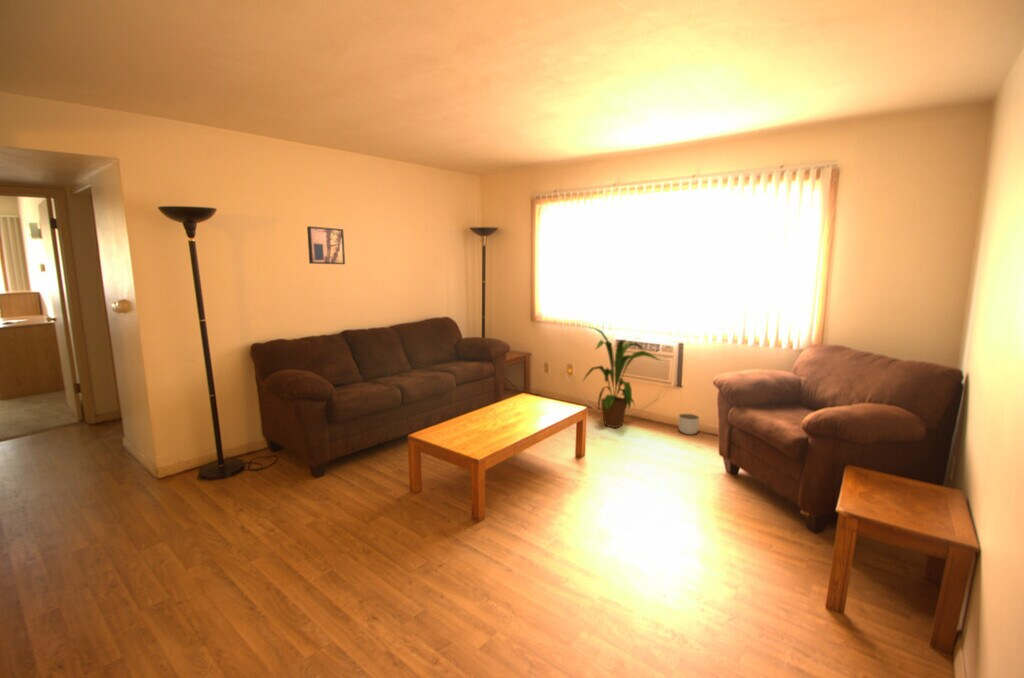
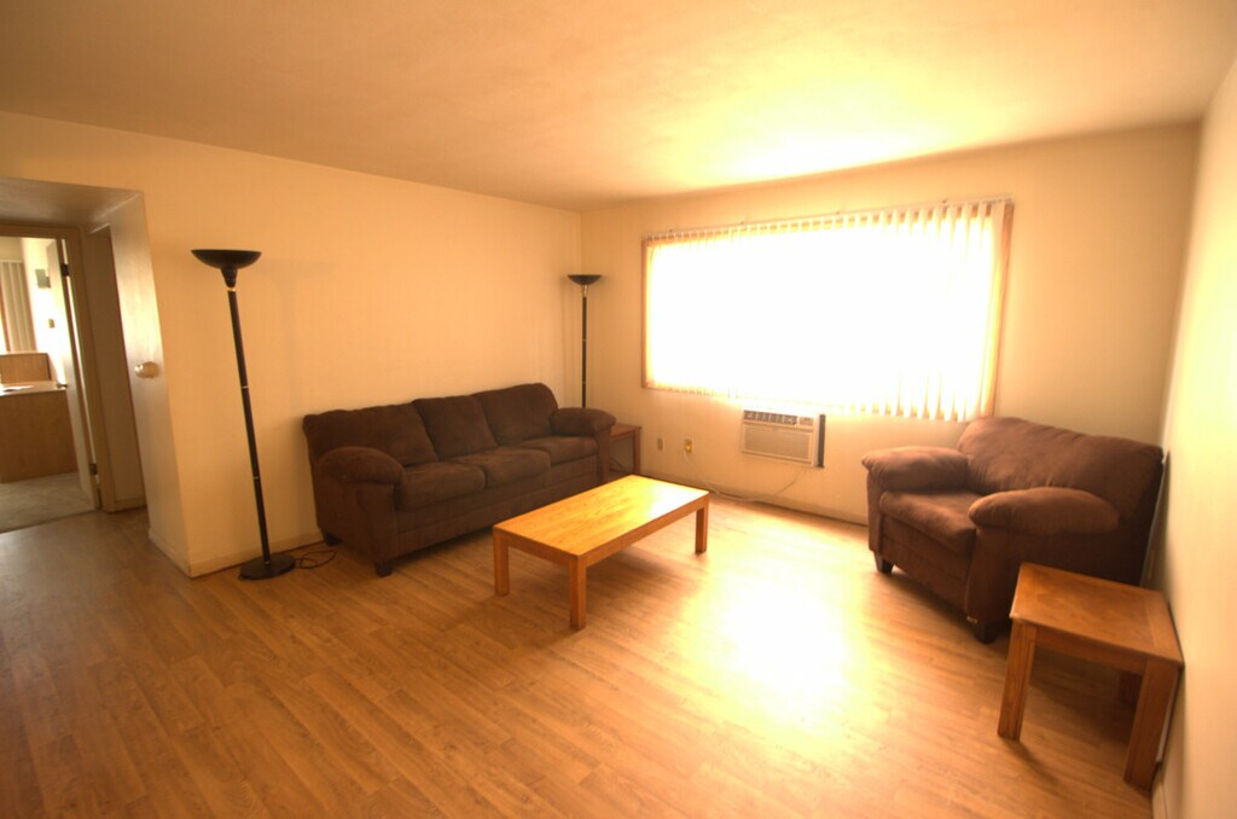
- wall art [306,225,346,265]
- house plant [581,326,661,429]
- planter [678,413,700,436]
